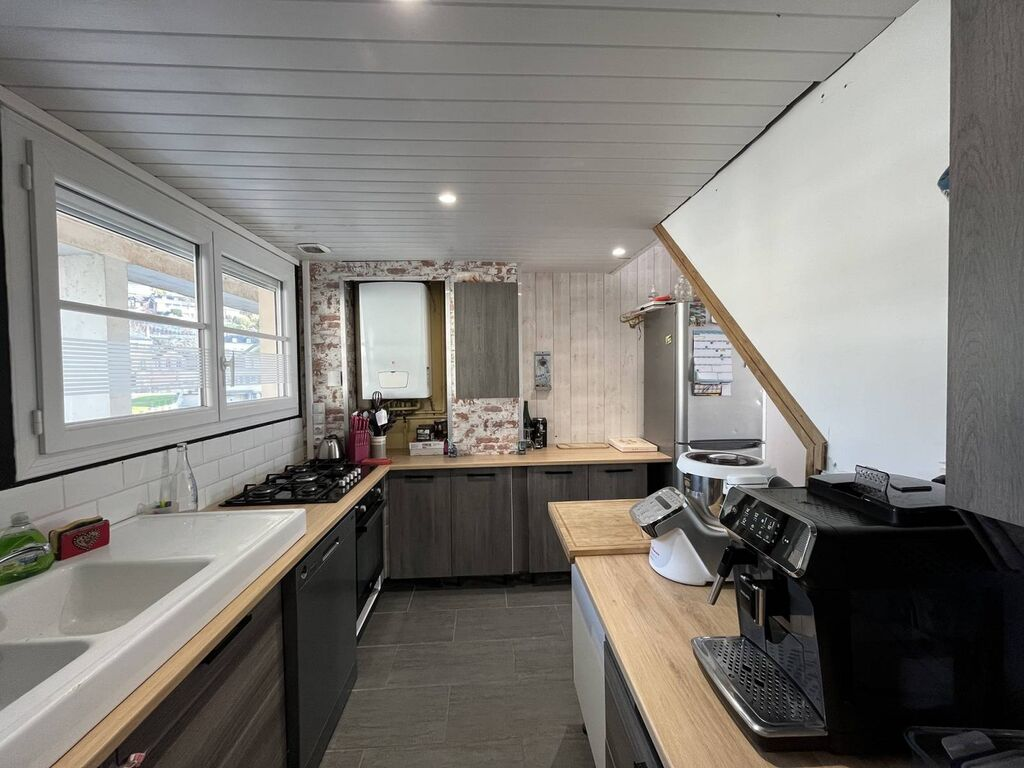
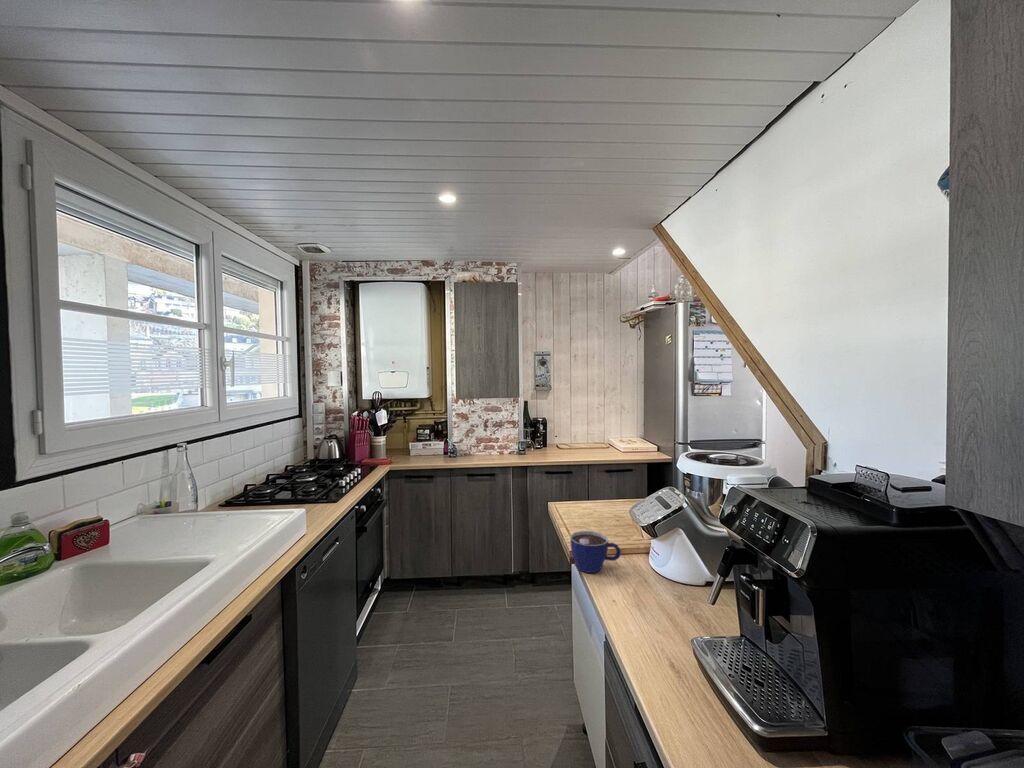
+ cup [569,530,622,574]
